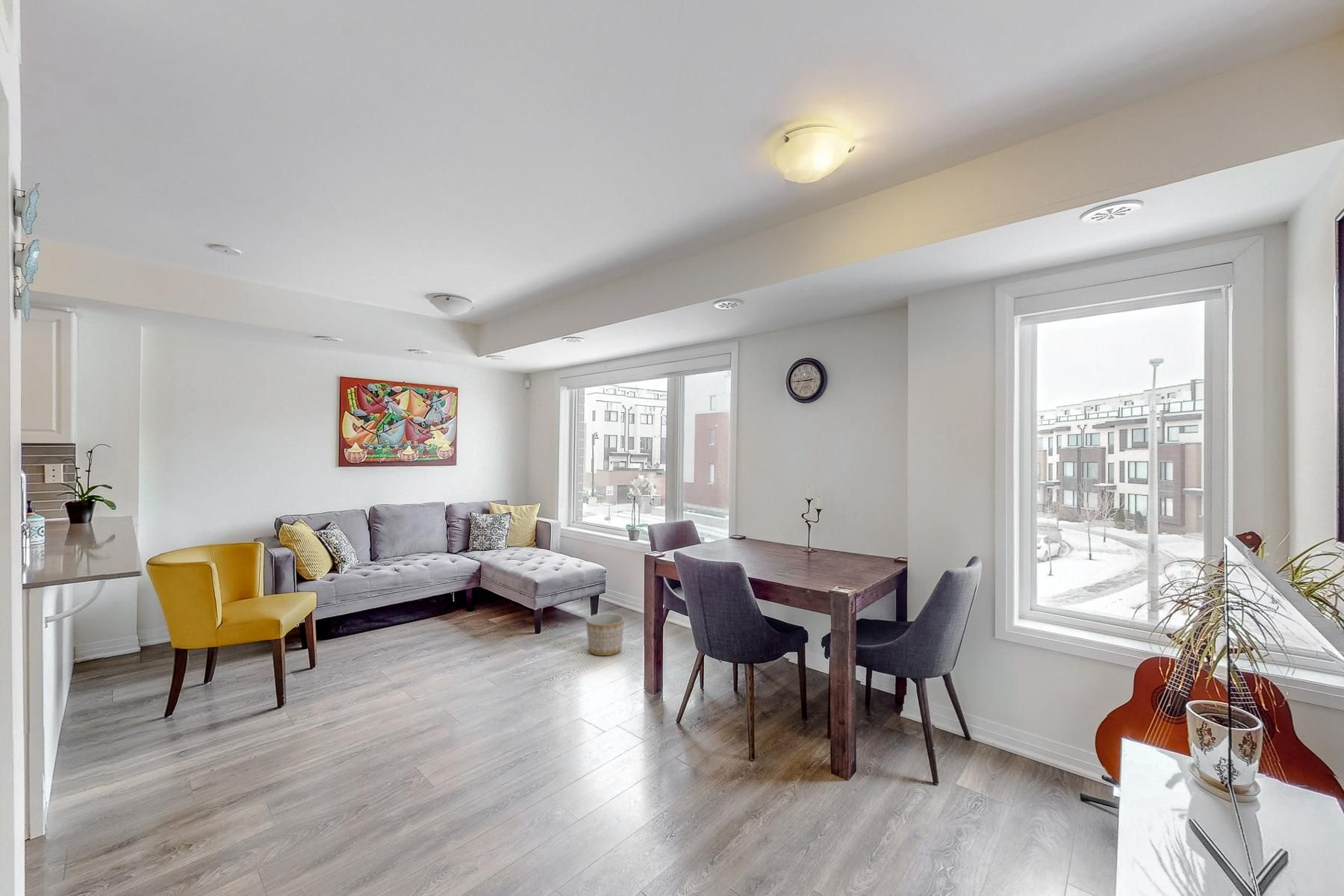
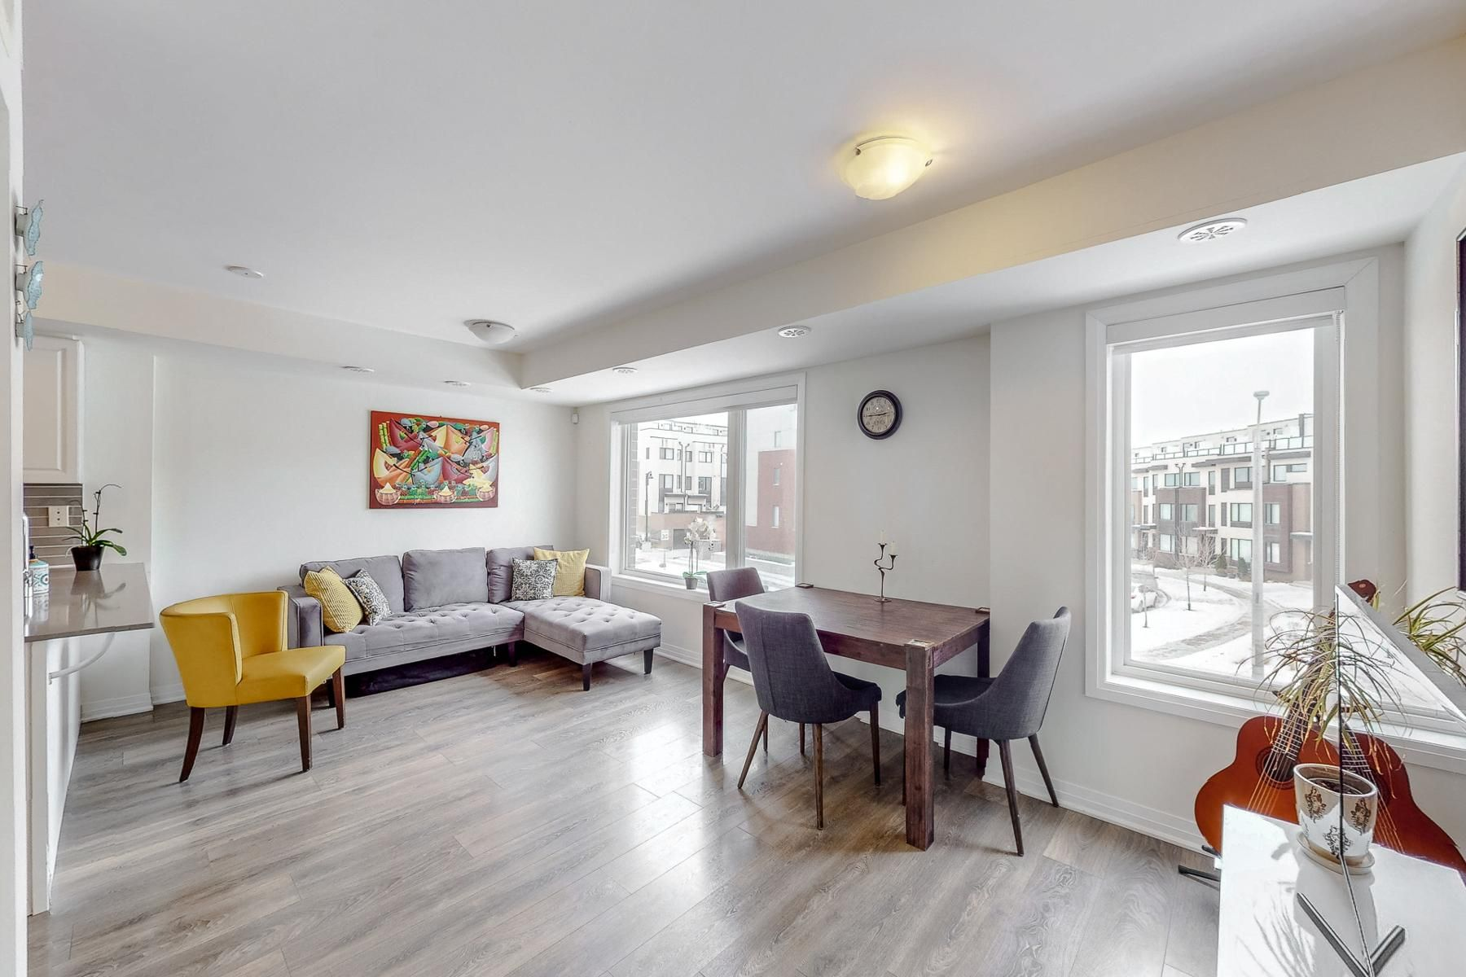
- planter [585,612,625,656]
